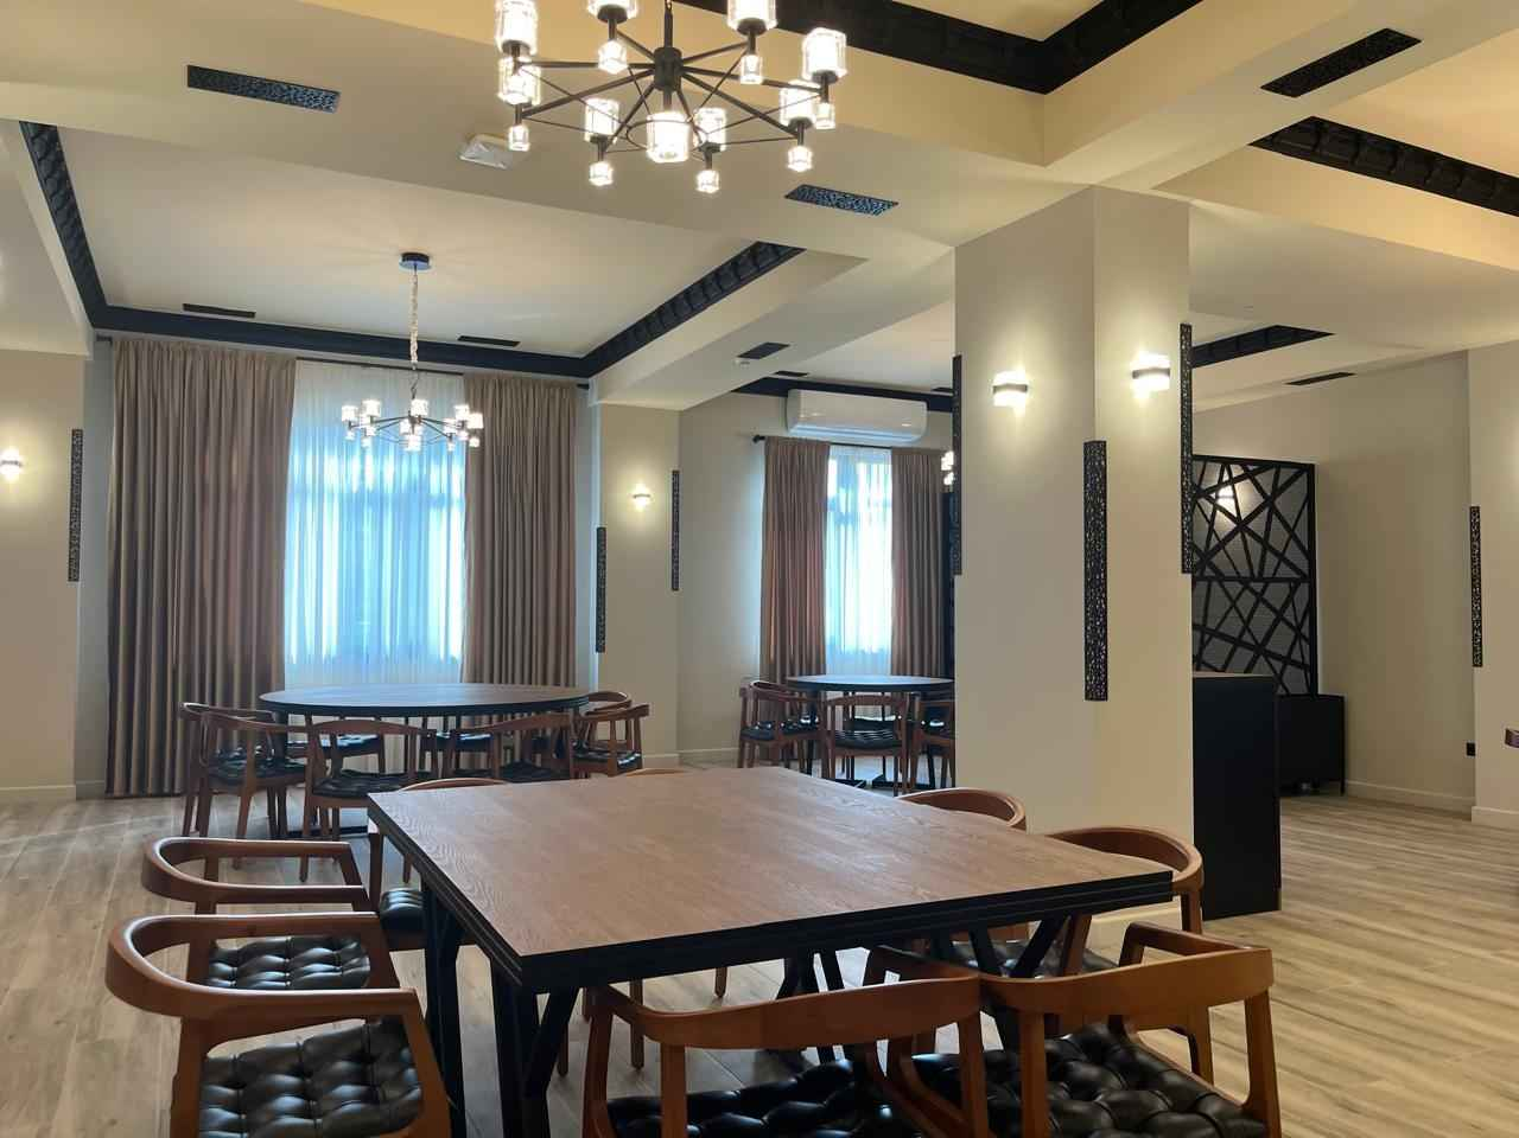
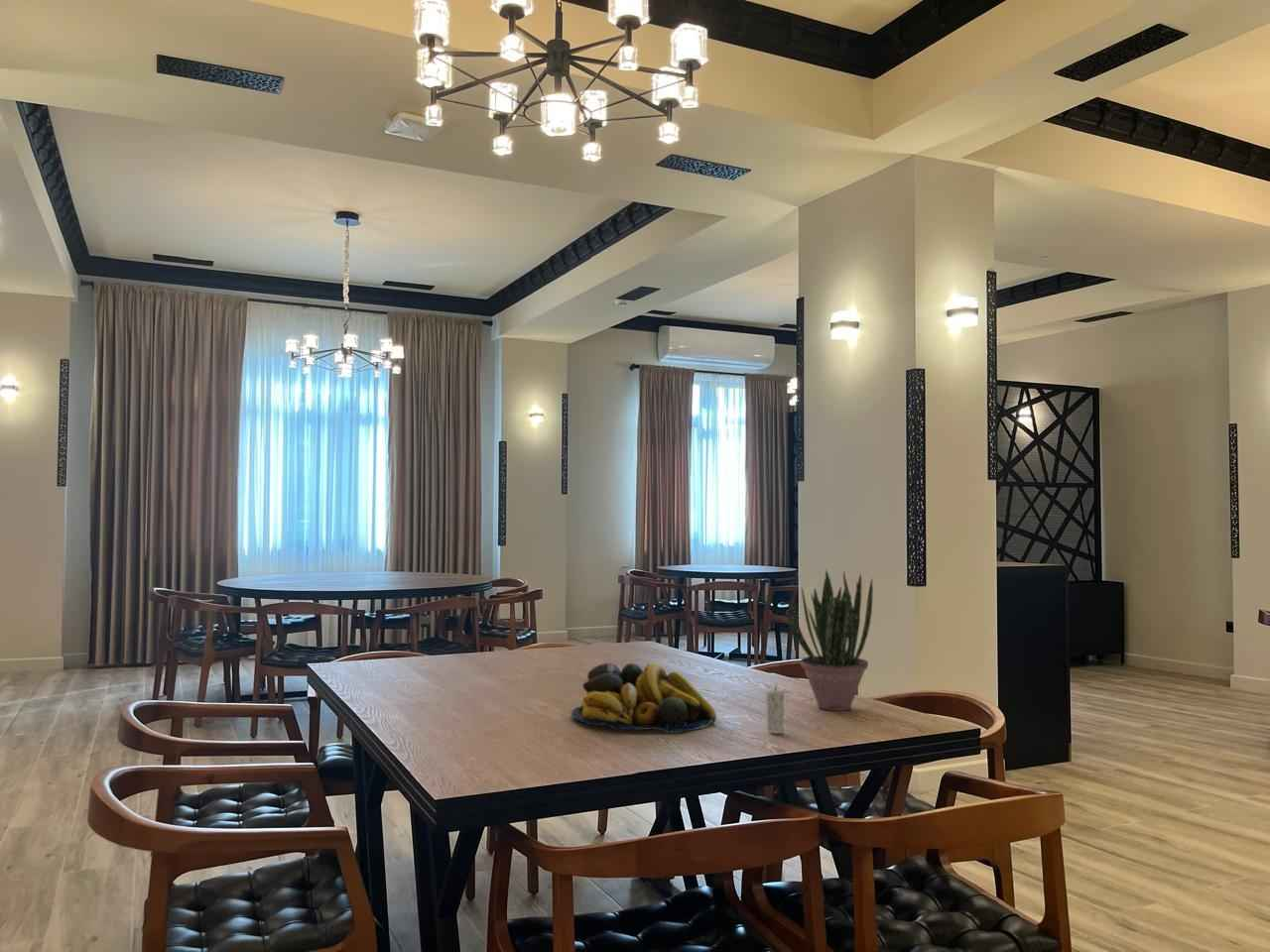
+ potted plant [786,568,874,712]
+ candle [765,680,786,735]
+ fruit bowl [571,661,717,735]
